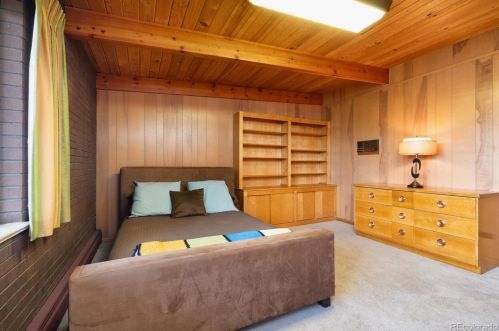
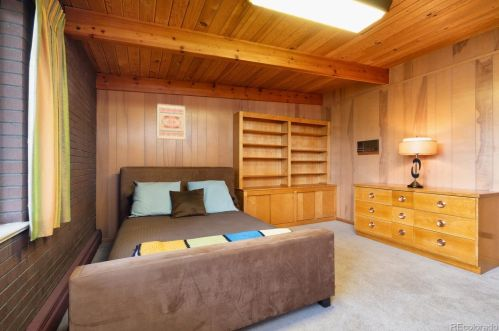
+ wall art [156,103,186,141]
